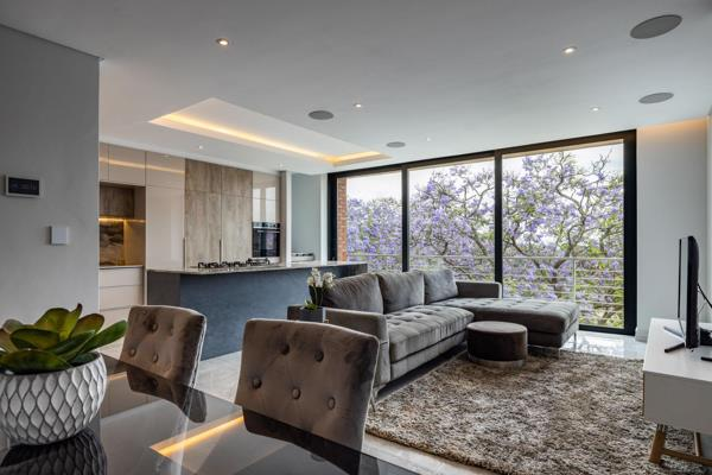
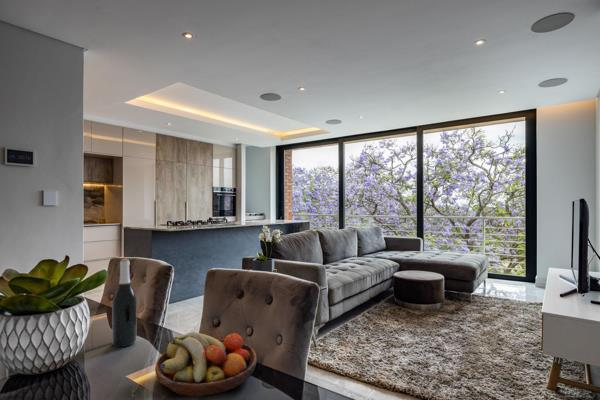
+ wine bottle [111,258,138,348]
+ fruit bowl [154,331,258,398]
